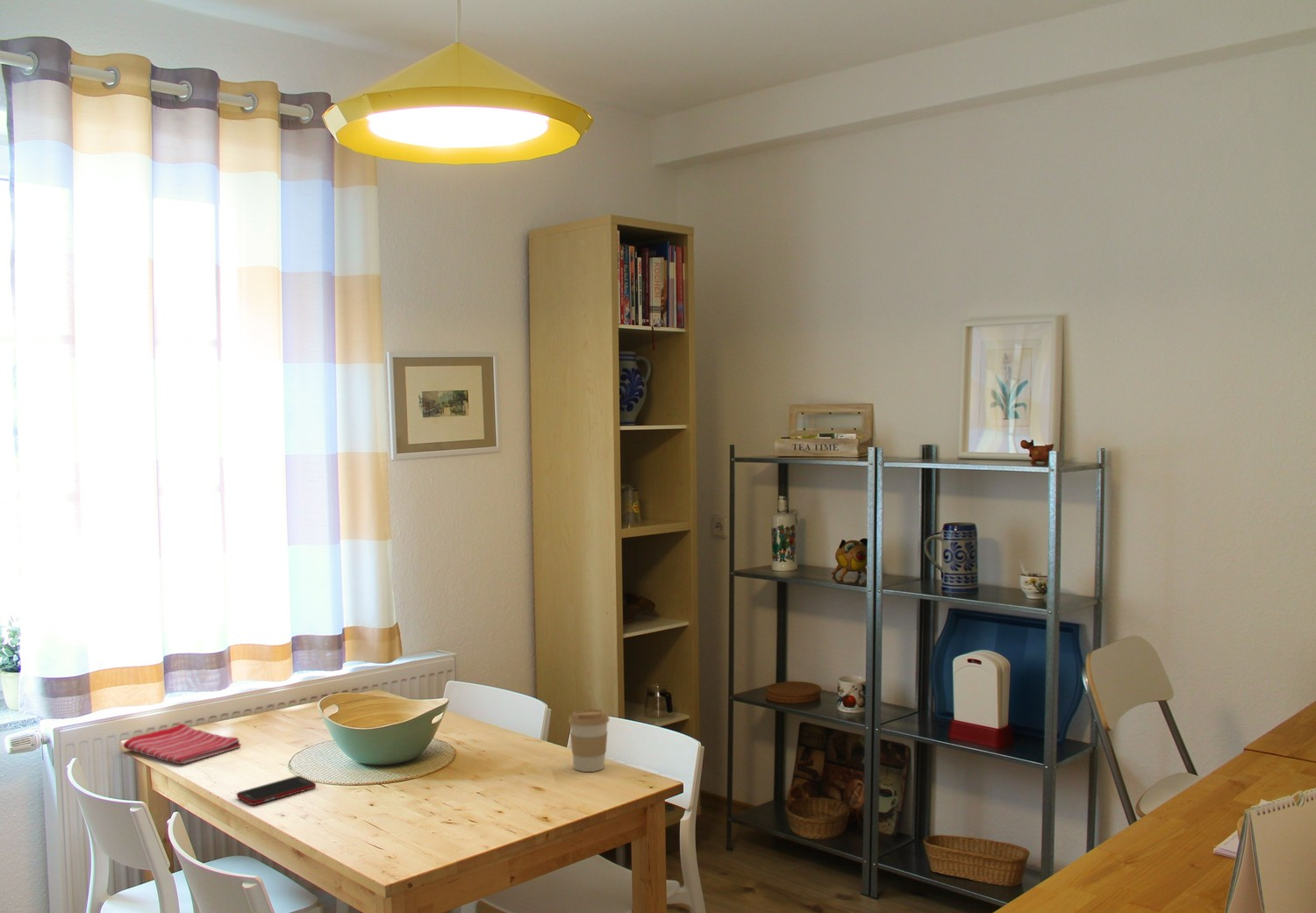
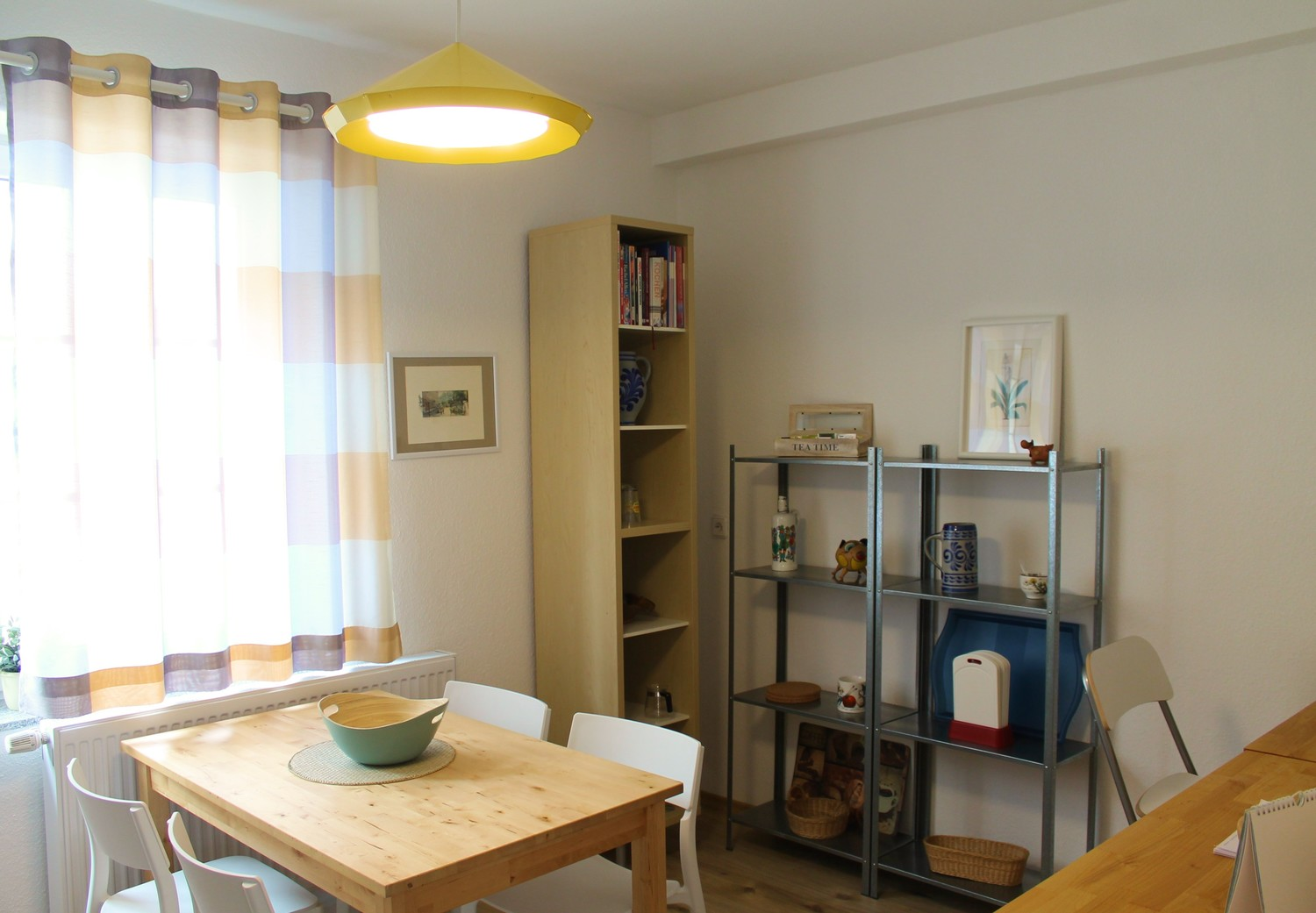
- dish towel [123,723,242,765]
- coffee cup [568,709,611,773]
- cell phone [236,775,317,806]
